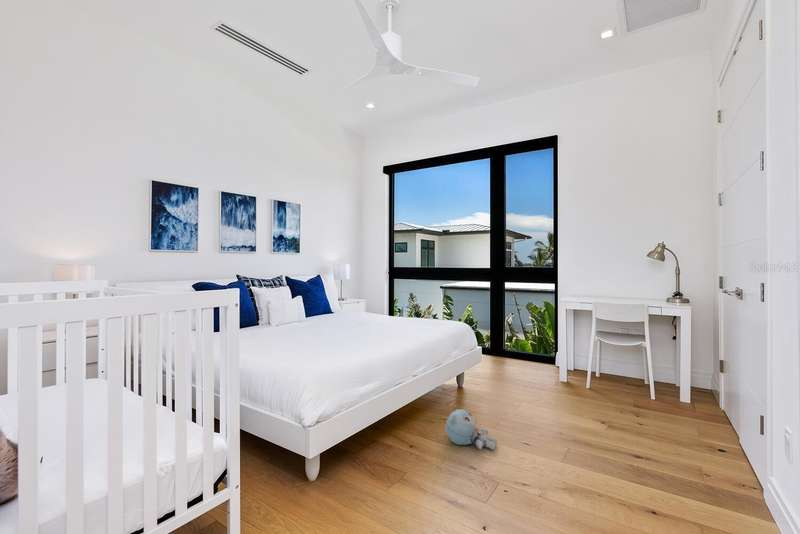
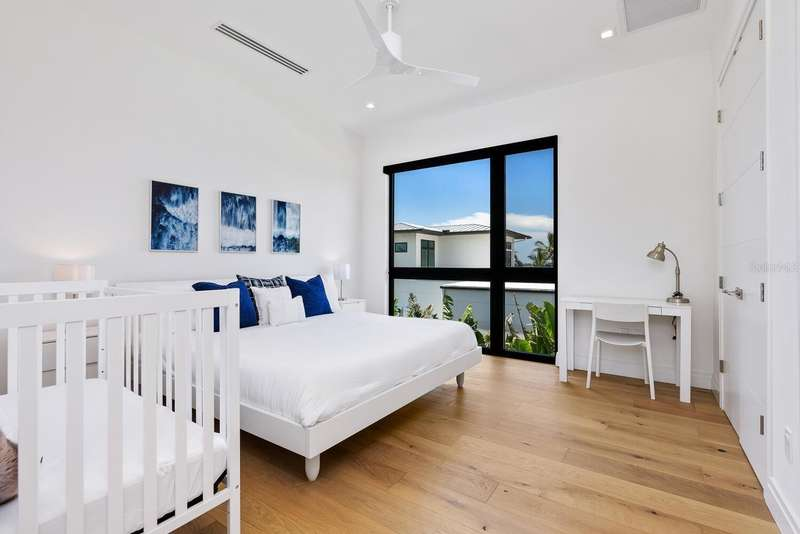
- plush toy [444,408,498,451]
